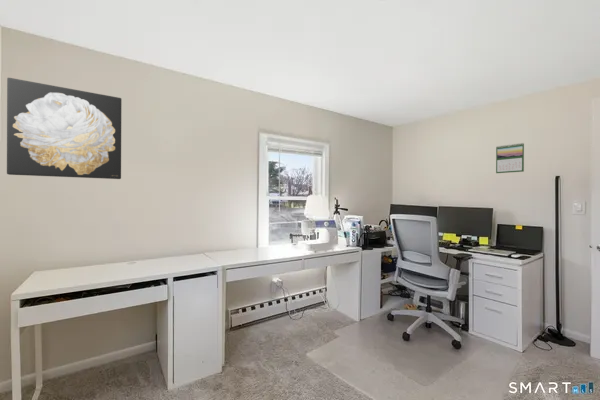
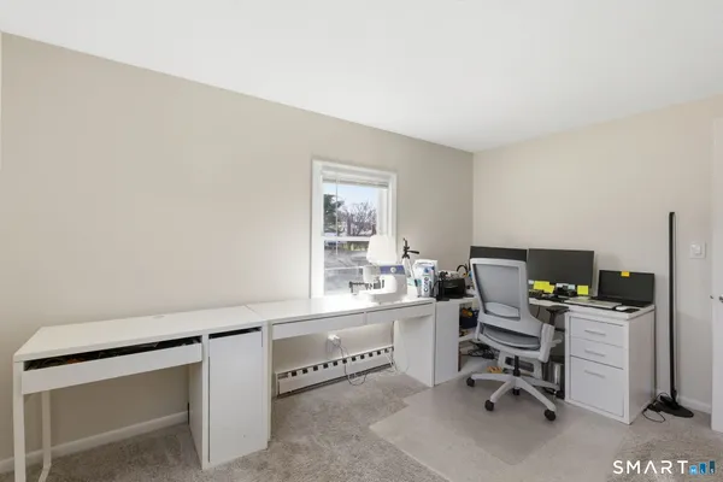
- wall art [6,77,122,180]
- calendar [495,142,525,174]
